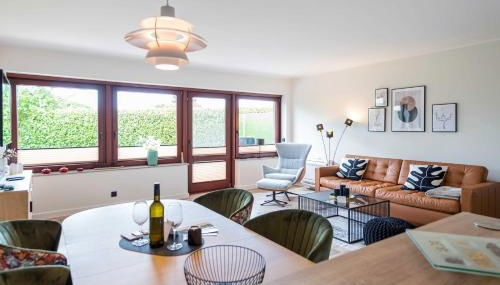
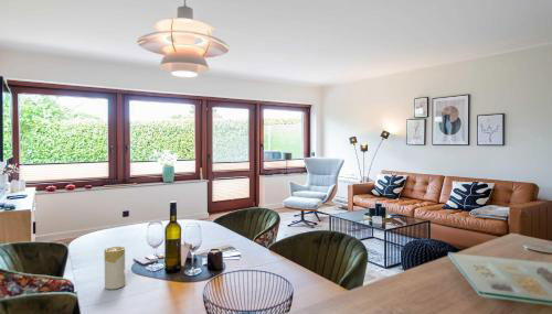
+ candle [104,246,127,290]
